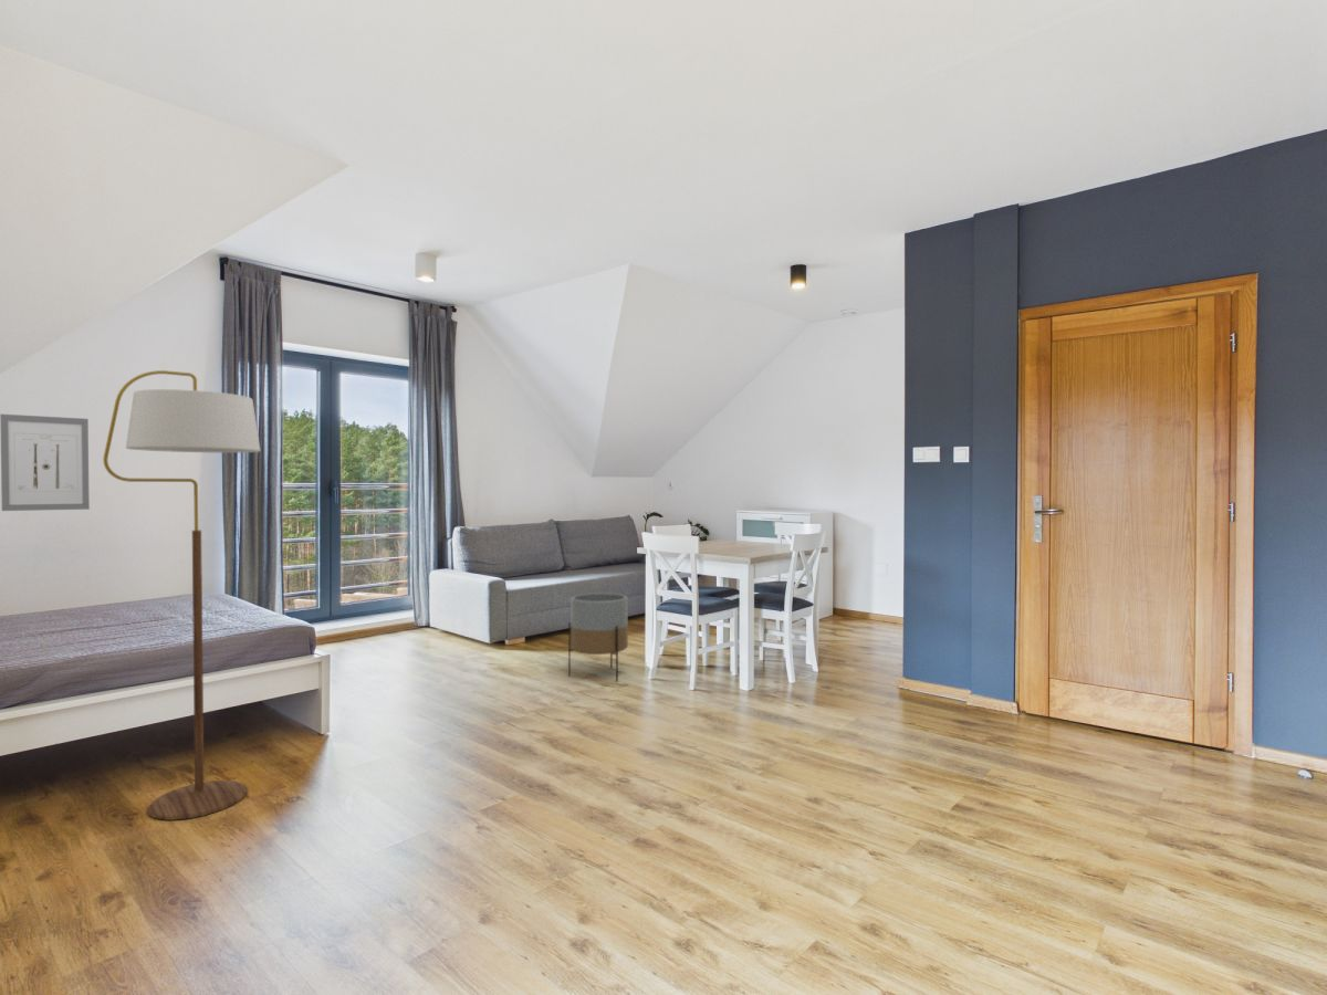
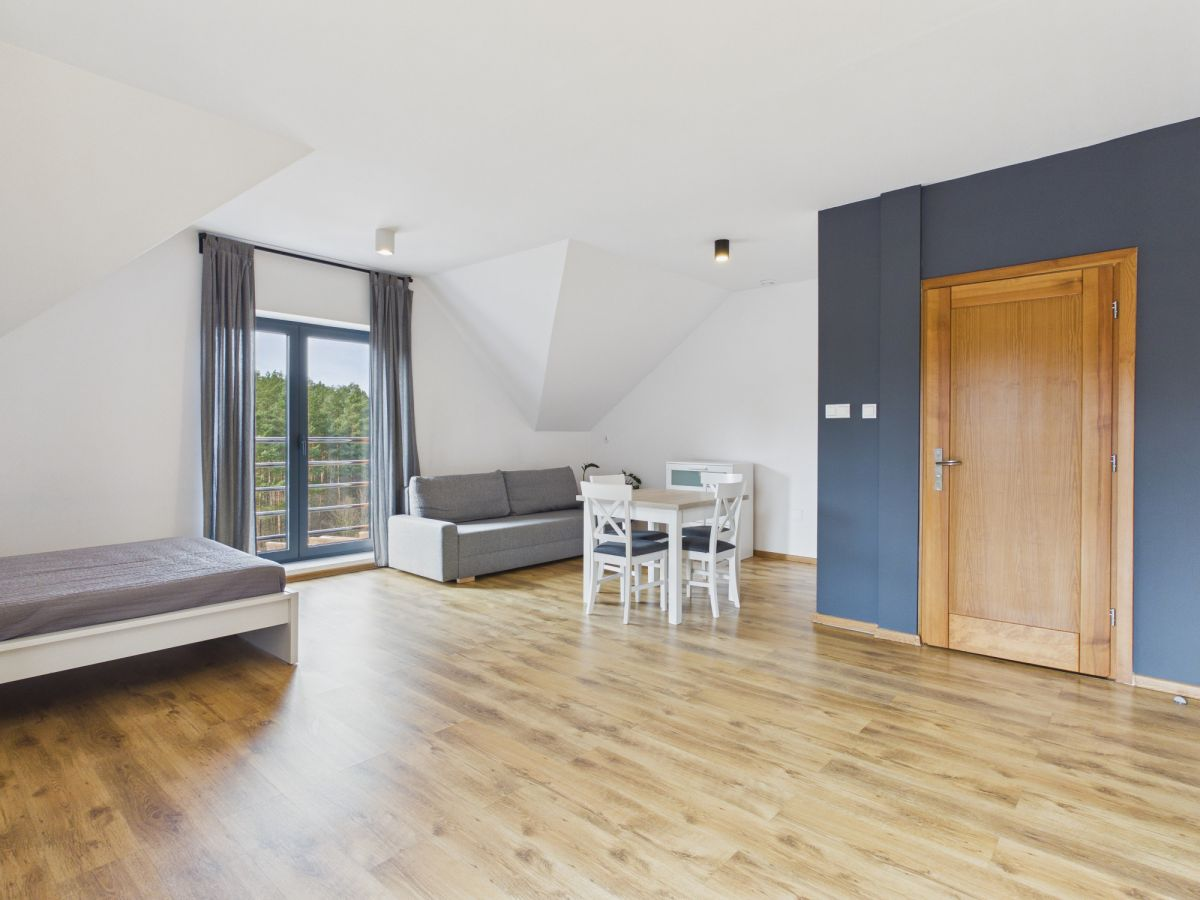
- planter [567,591,629,682]
- floor lamp [102,369,261,821]
- wall art [0,413,91,512]
